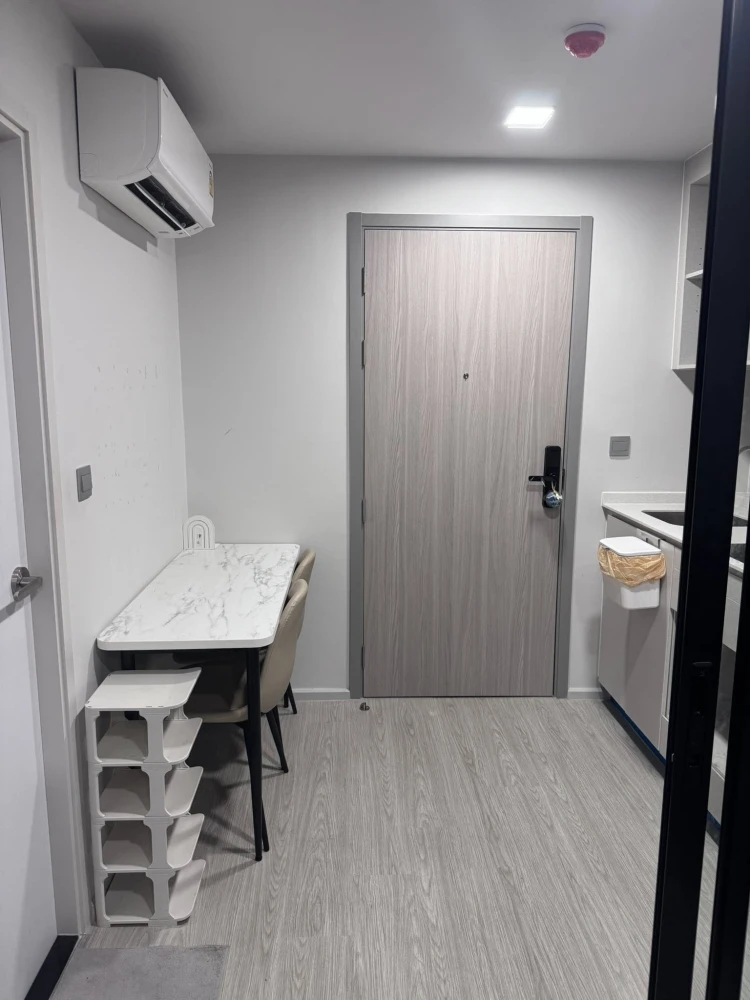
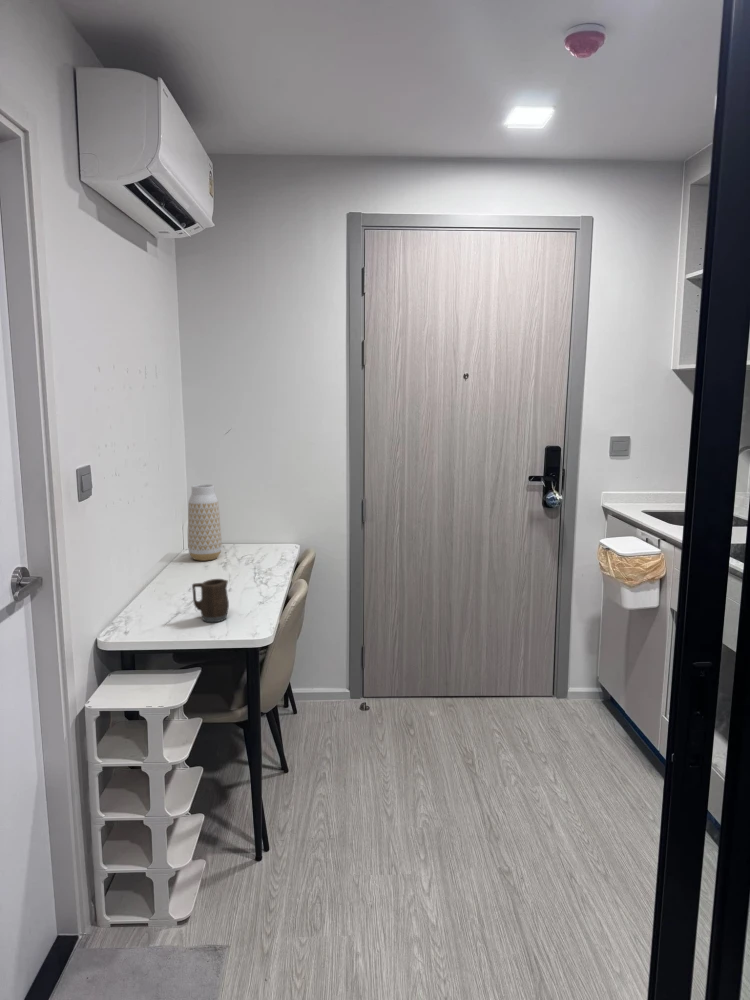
+ vase [187,483,223,562]
+ mug [191,578,230,623]
